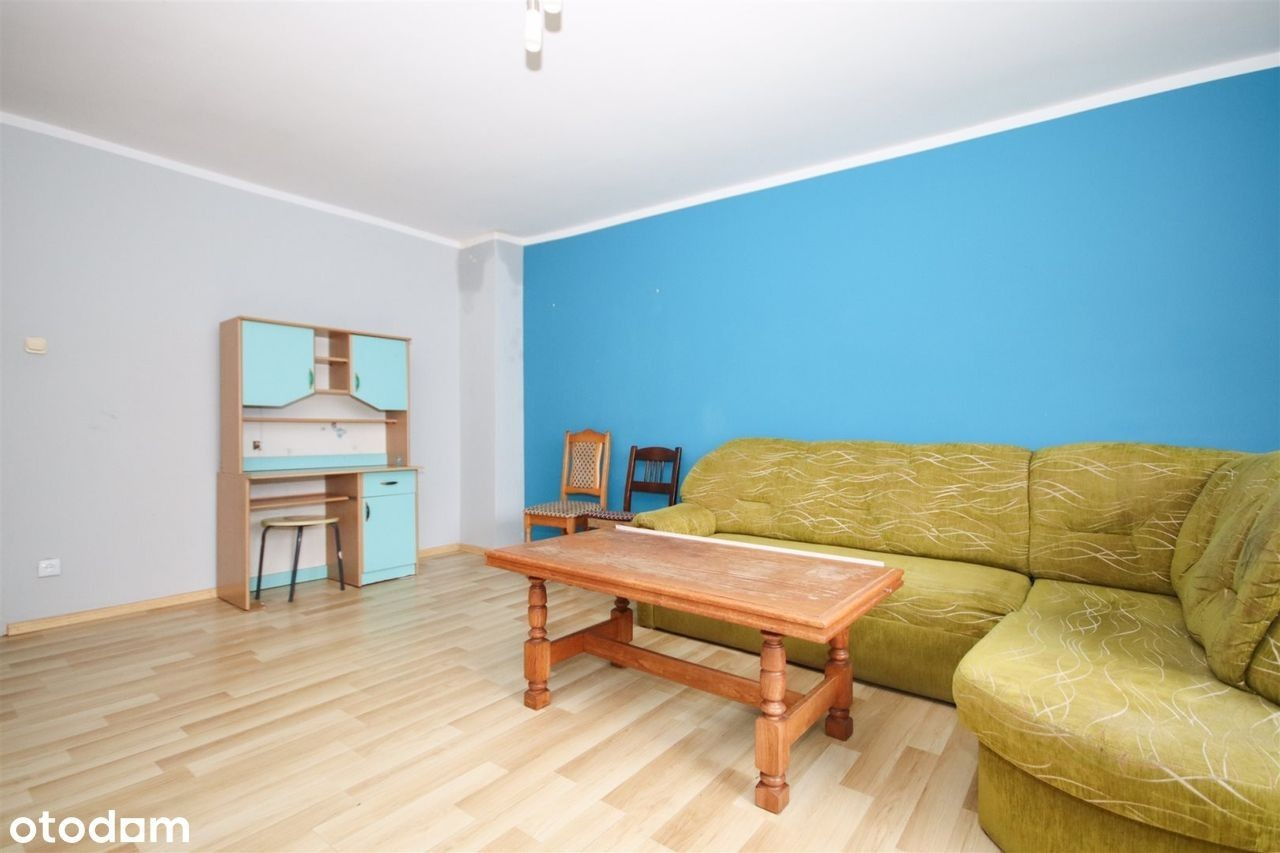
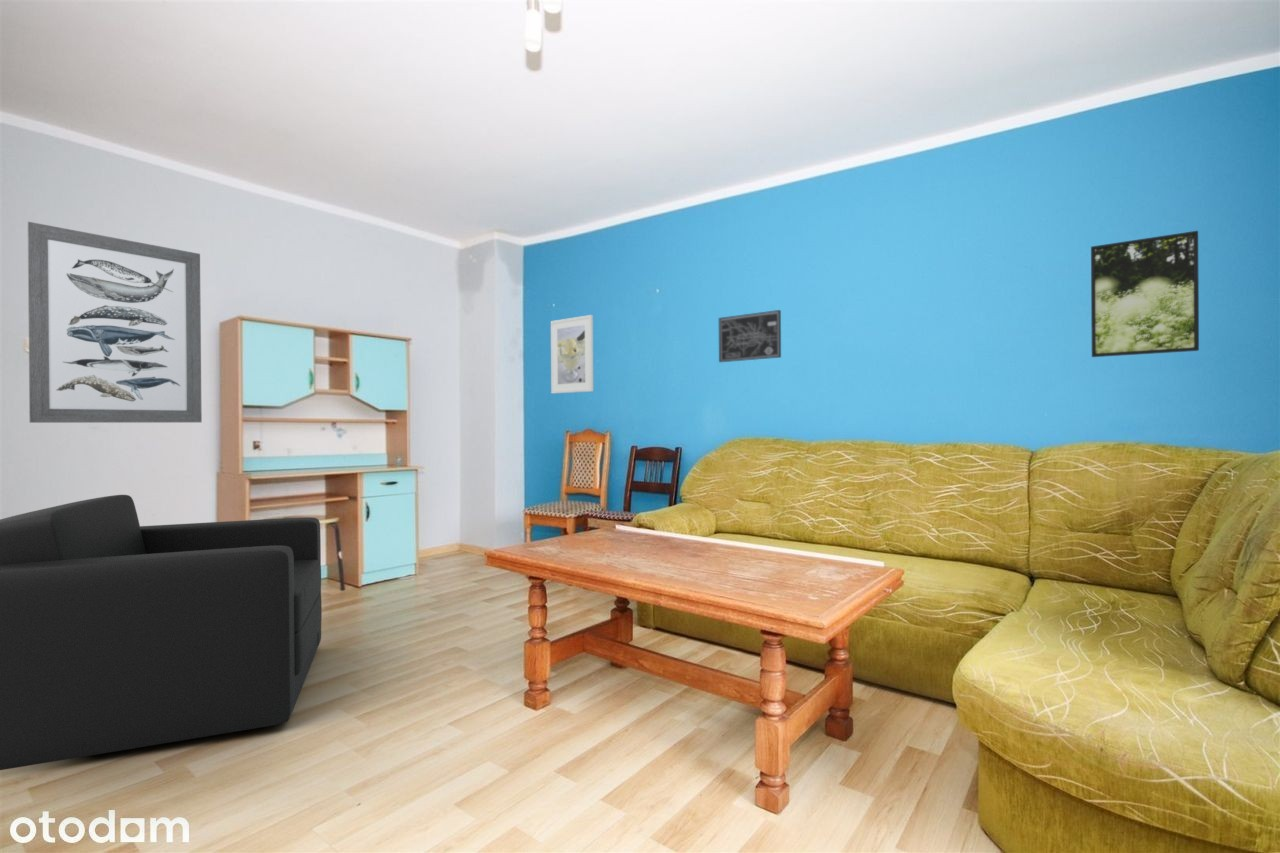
+ armchair [0,494,323,771]
+ wall art [27,221,203,424]
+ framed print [1090,230,1200,358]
+ wall art [718,309,782,363]
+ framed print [550,314,594,394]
